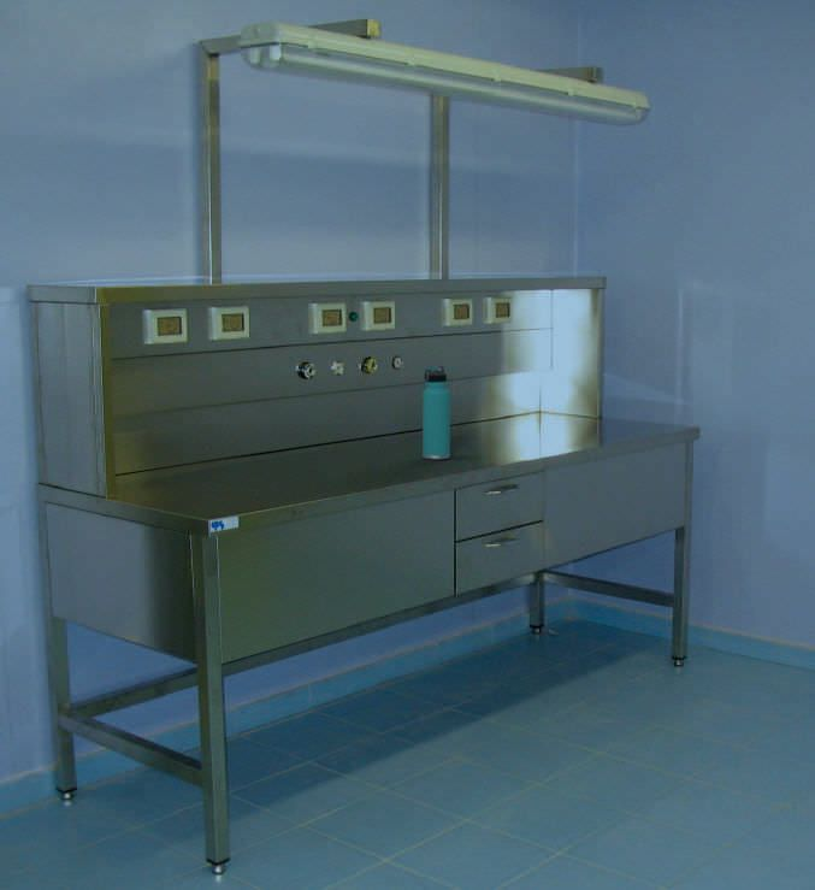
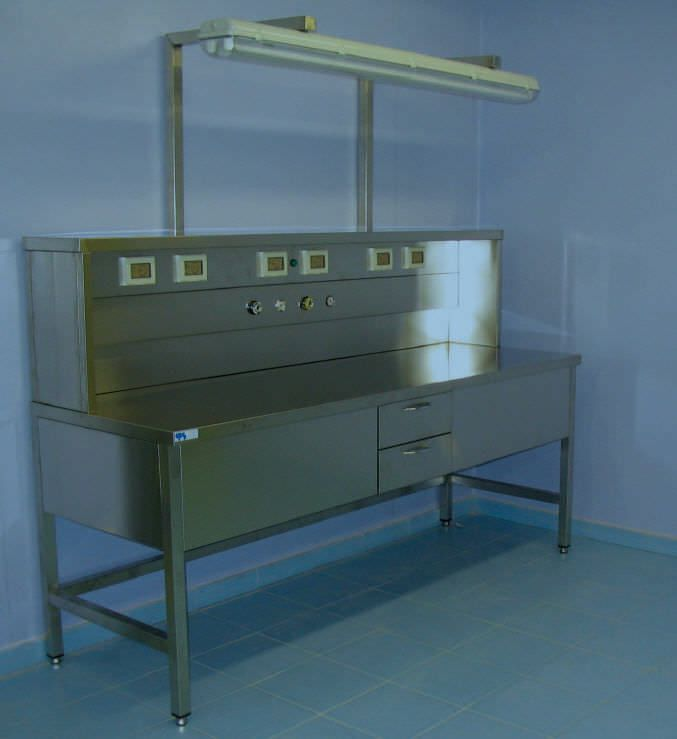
- thermos bottle [421,365,451,460]
